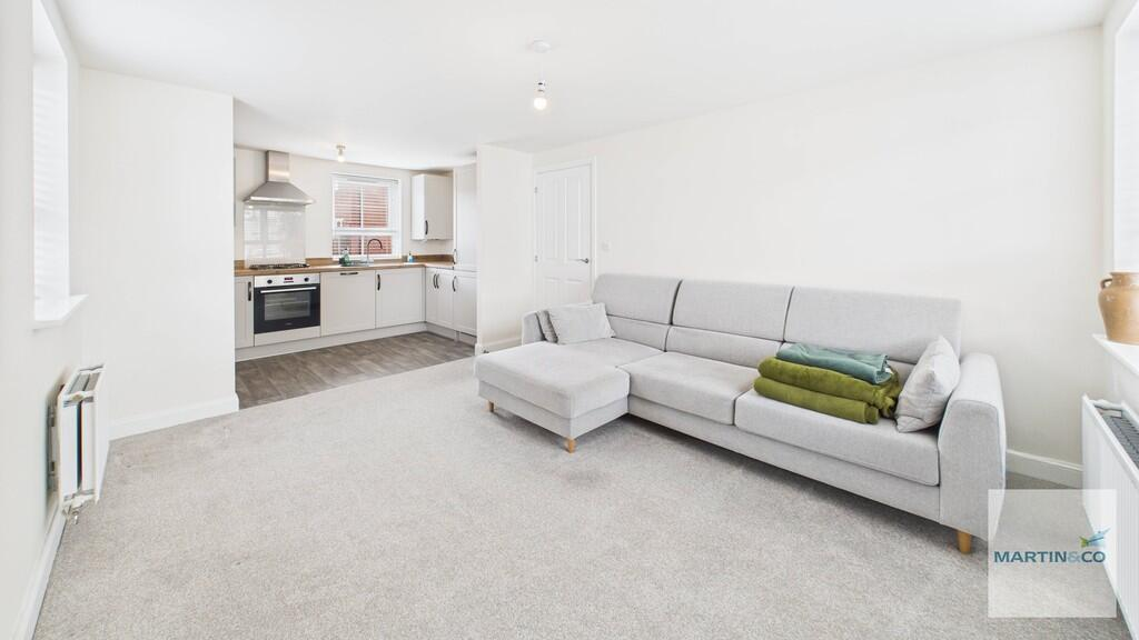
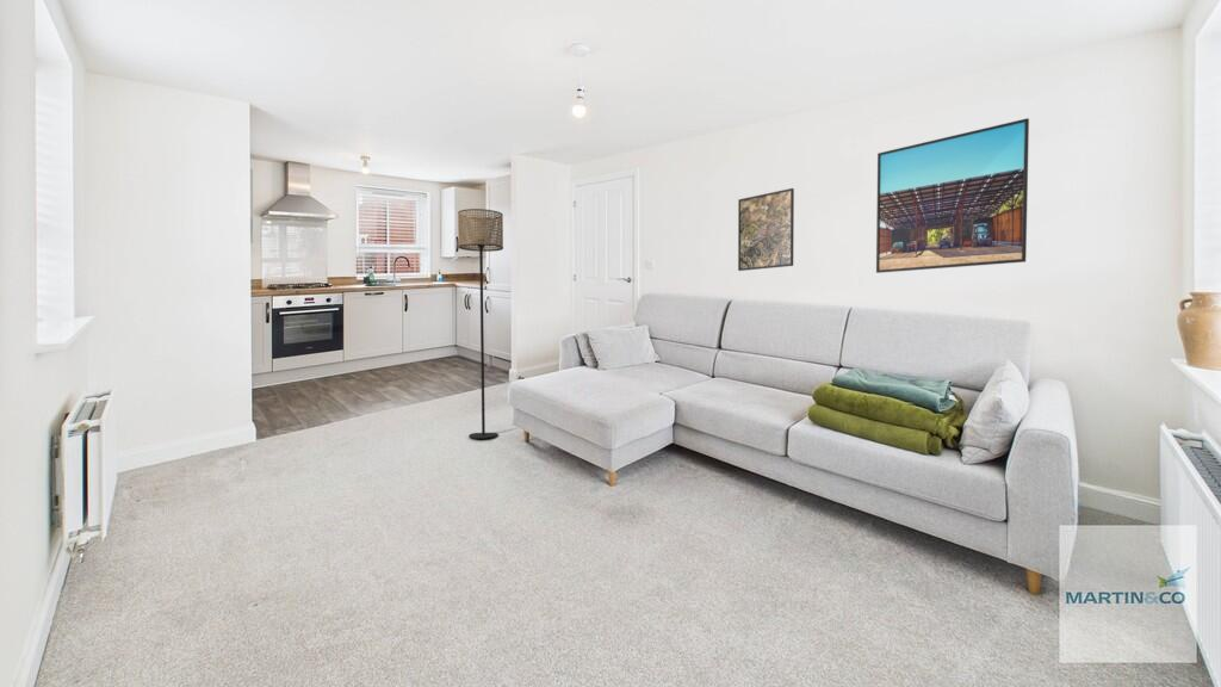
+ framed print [875,117,1030,274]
+ floor lamp [457,208,504,440]
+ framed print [737,187,795,272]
